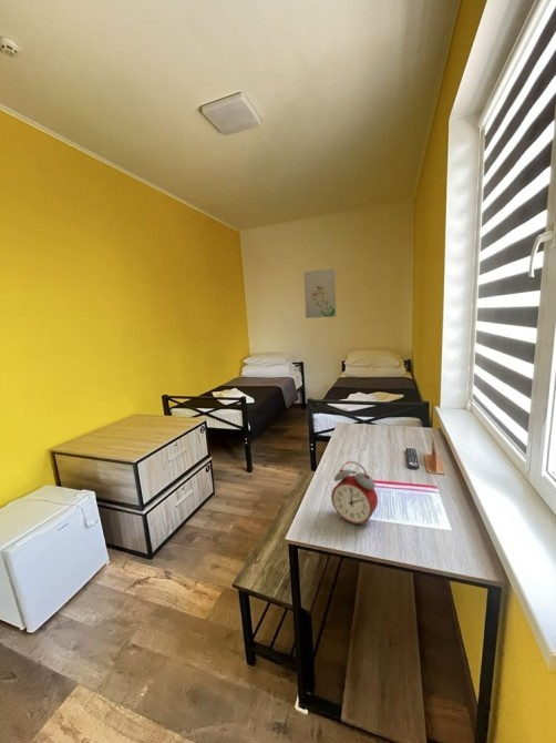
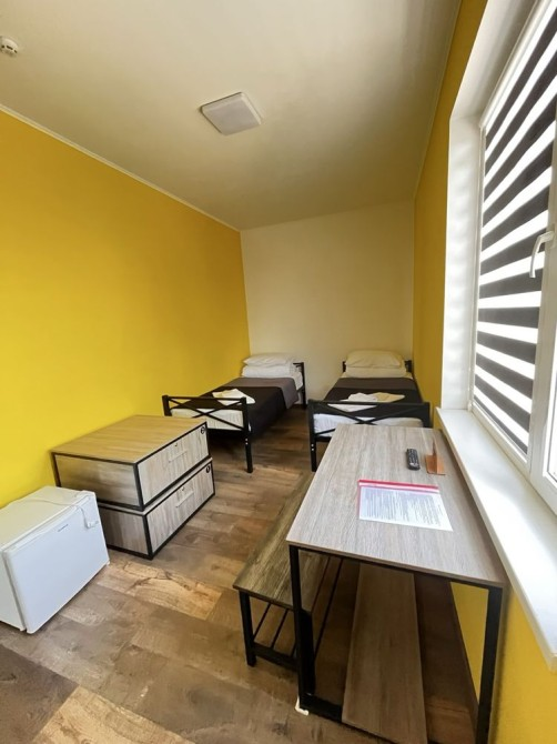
- wall art [302,267,337,319]
- alarm clock [330,460,379,528]
